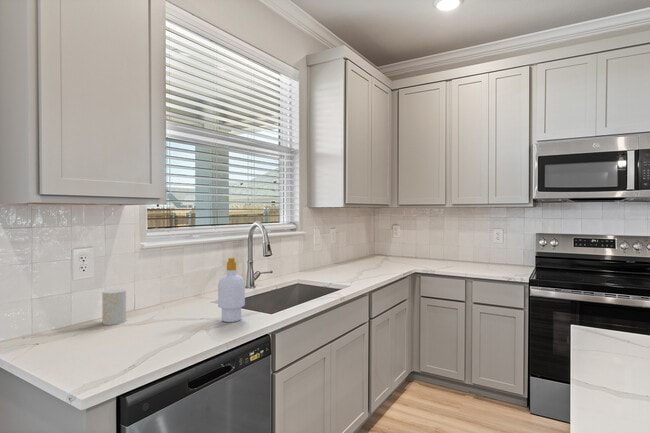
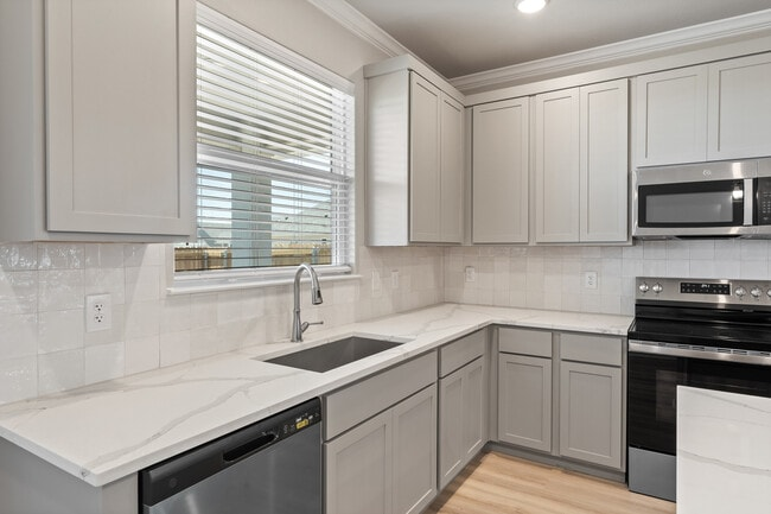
- cup [101,288,127,326]
- soap bottle [217,256,246,323]
